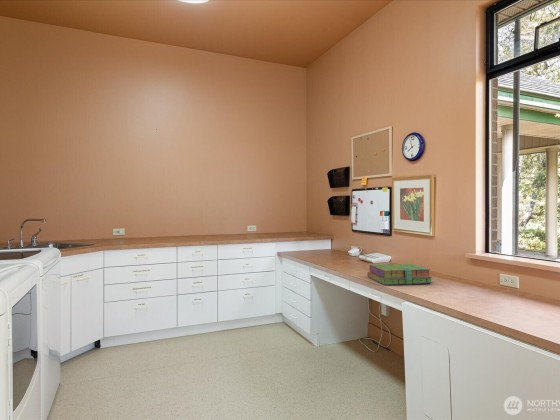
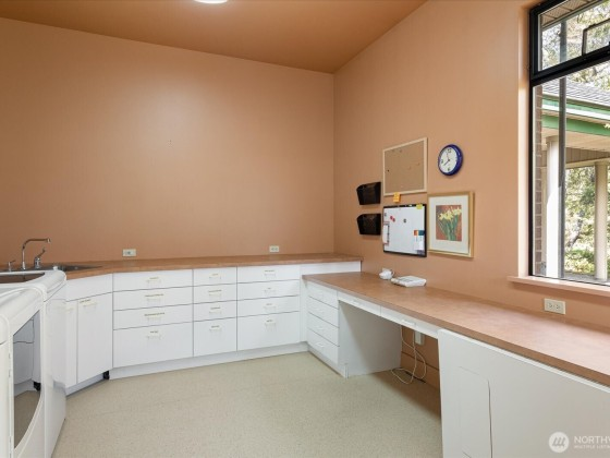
- stack of books [366,263,433,286]
